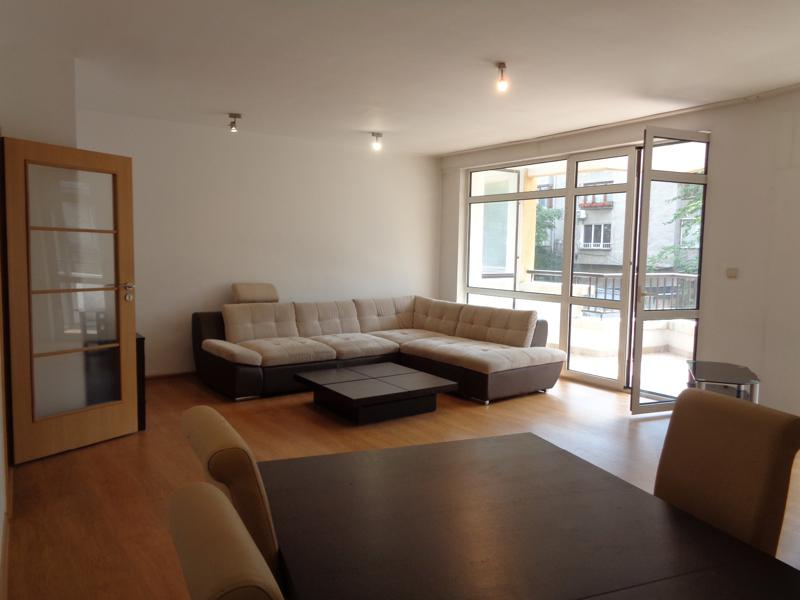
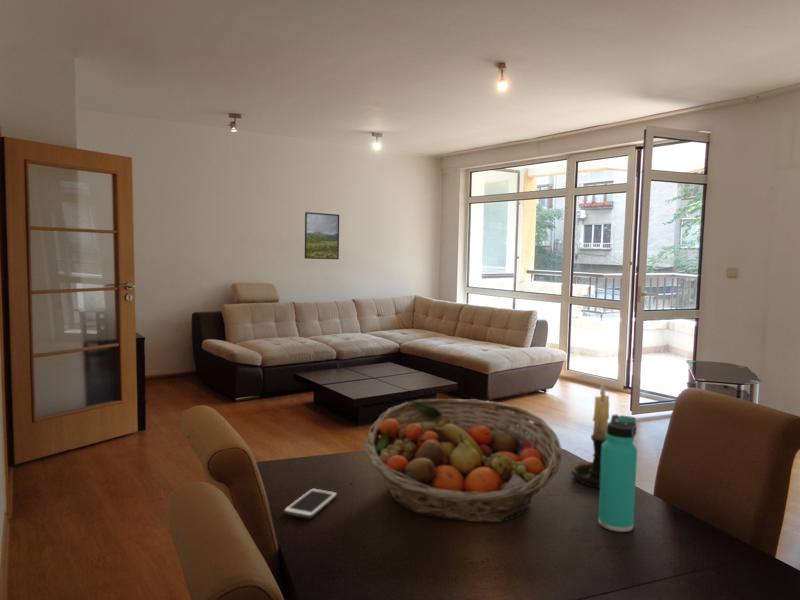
+ fruit basket [364,398,563,524]
+ cell phone [283,487,338,520]
+ thermos bottle [597,413,638,533]
+ candle holder [570,381,610,489]
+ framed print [304,211,340,260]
